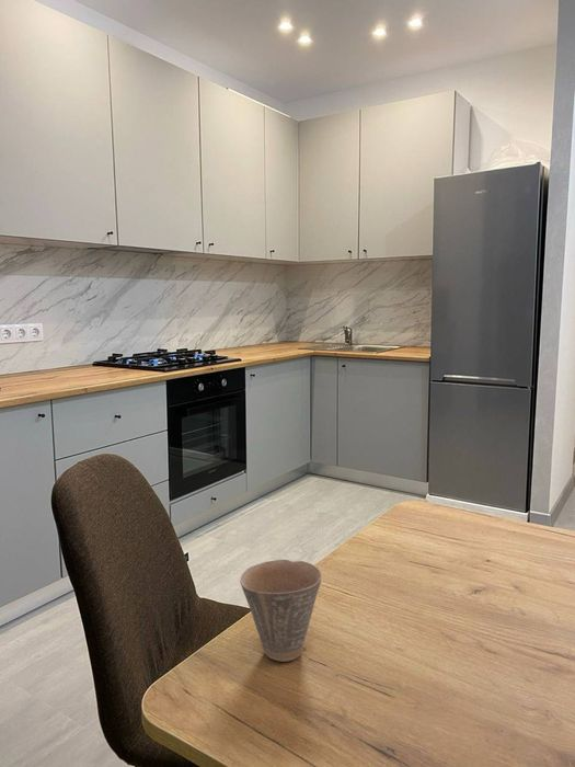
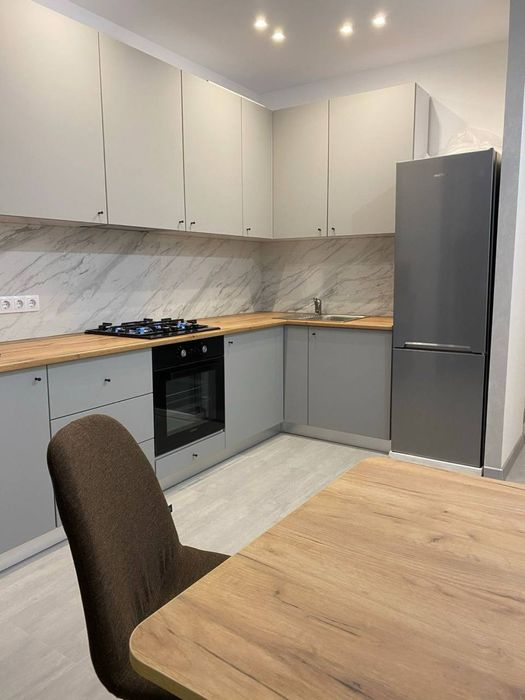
- cup [239,559,322,663]
